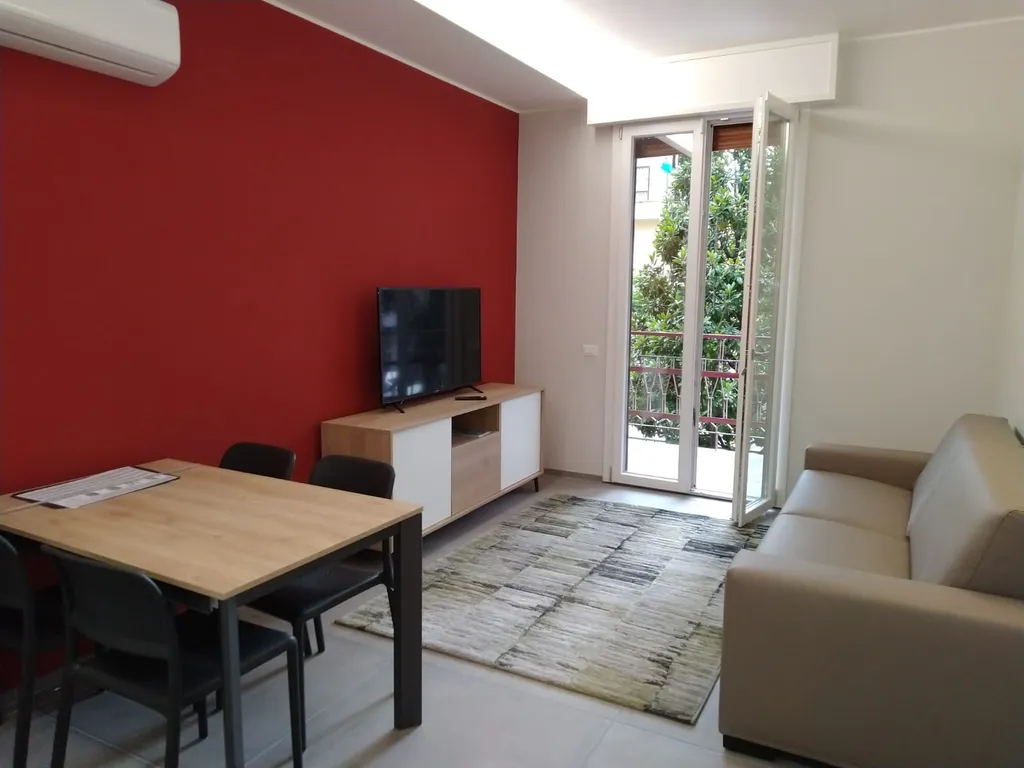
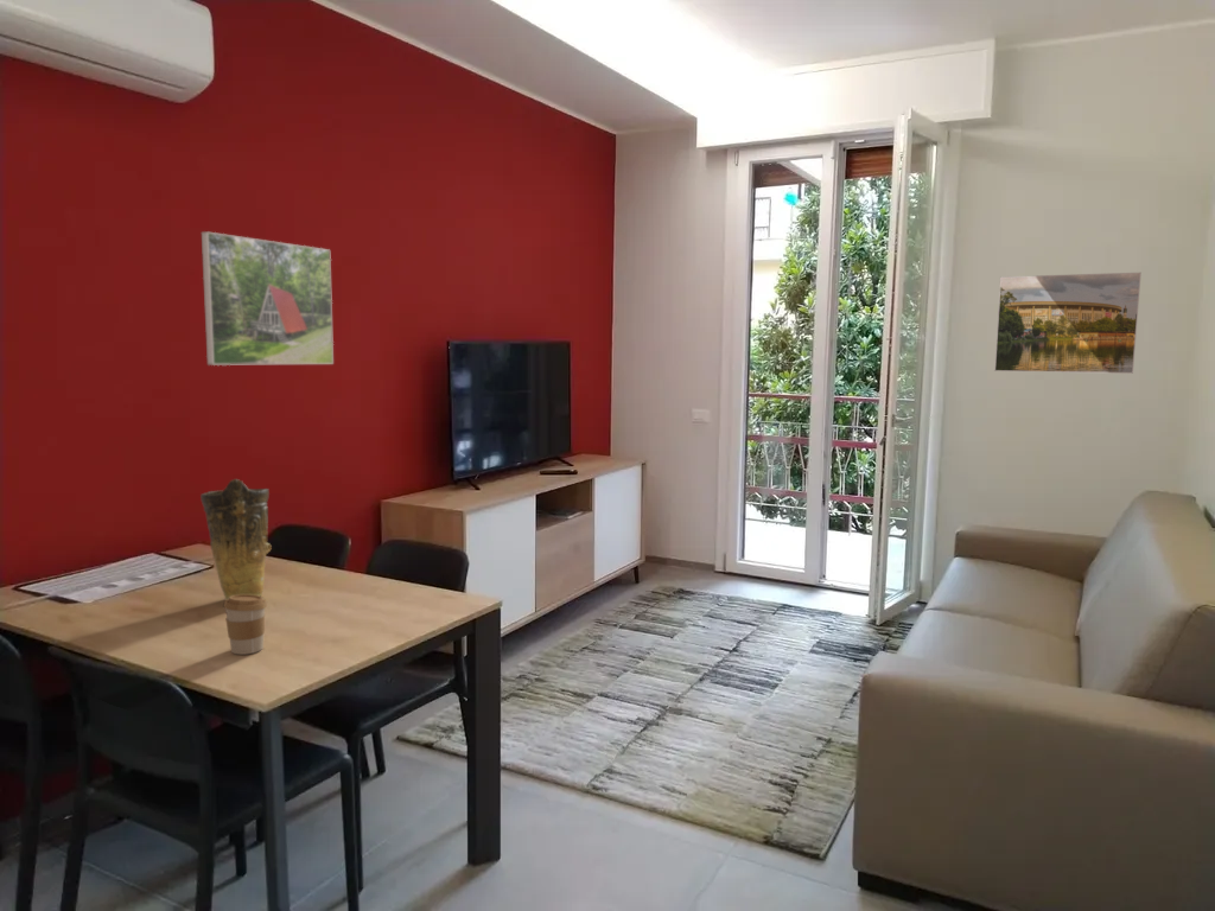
+ coffee cup [223,594,268,656]
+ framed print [201,230,335,367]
+ vase [199,478,273,600]
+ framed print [993,272,1143,375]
